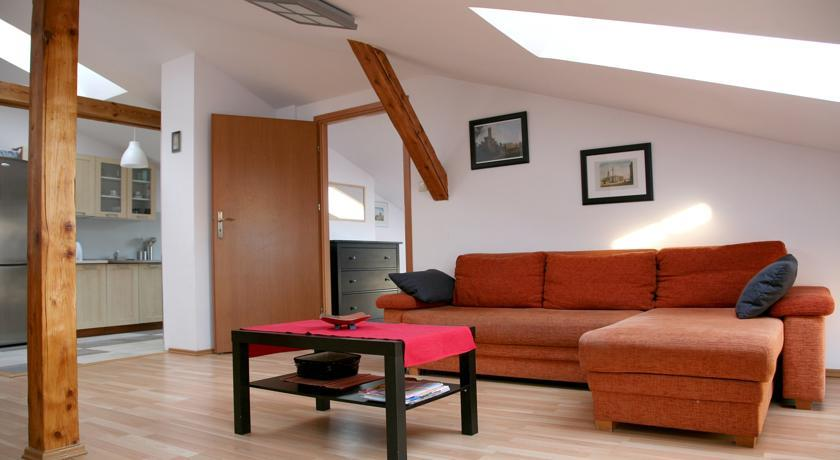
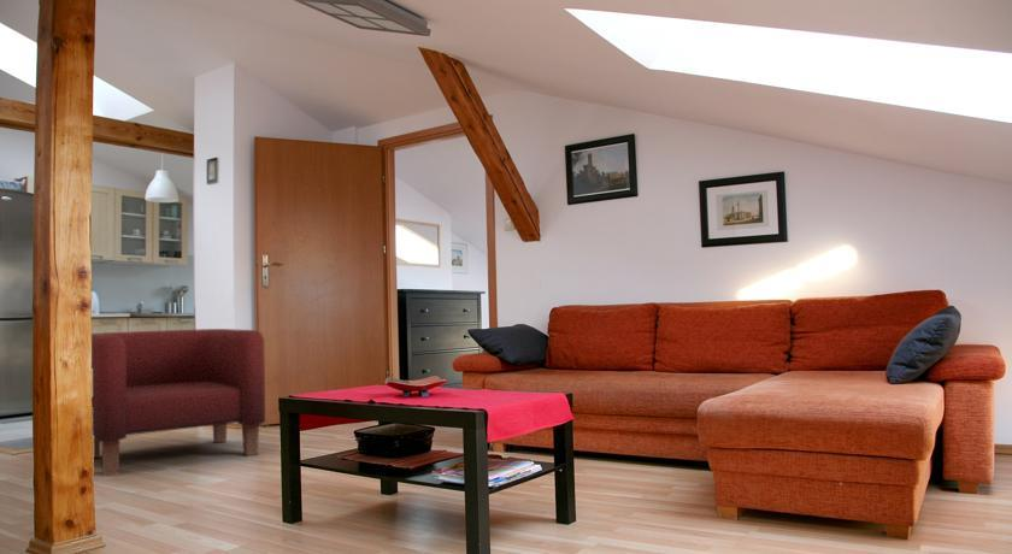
+ armchair [90,328,266,477]
